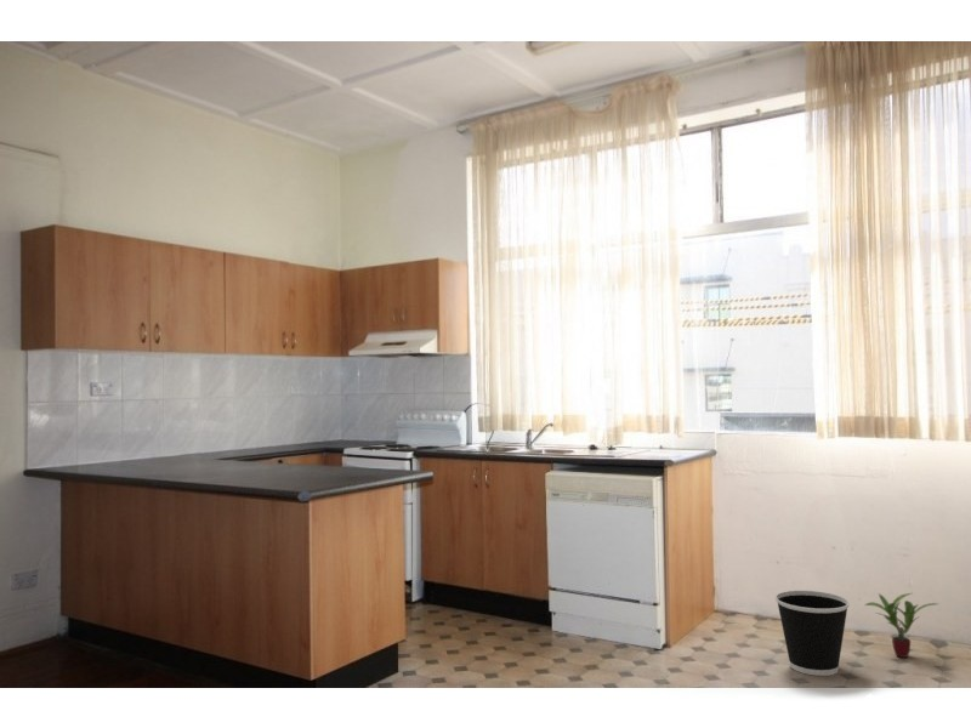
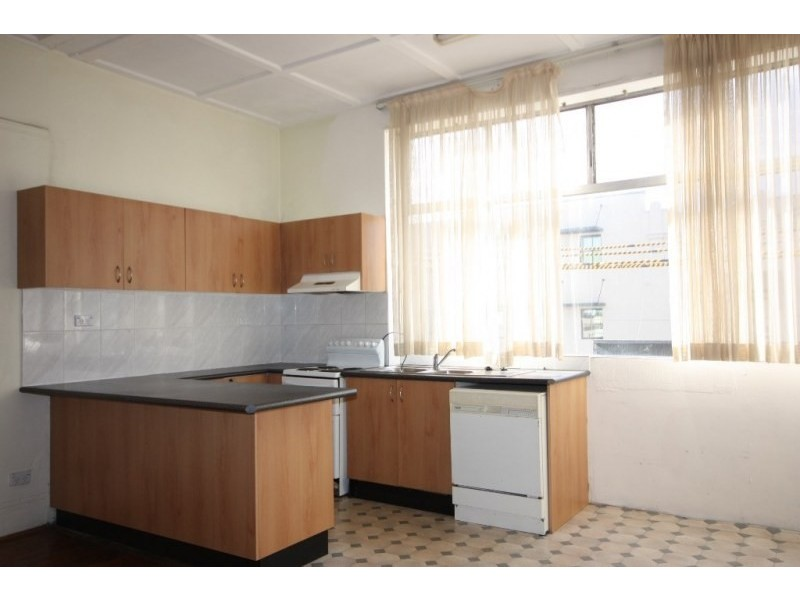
- wastebasket [774,590,851,677]
- potted plant [864,592,938,659]
